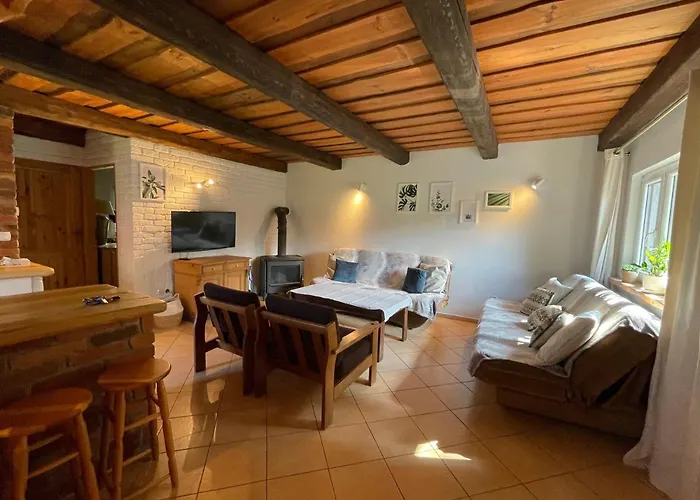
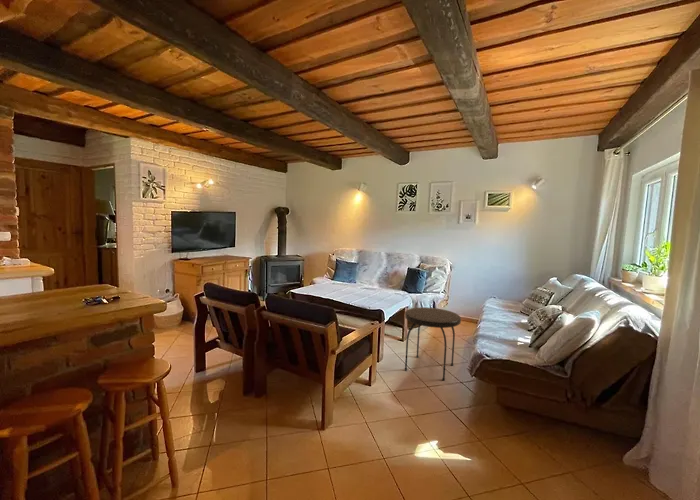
+ side table [404,306,462,381]
